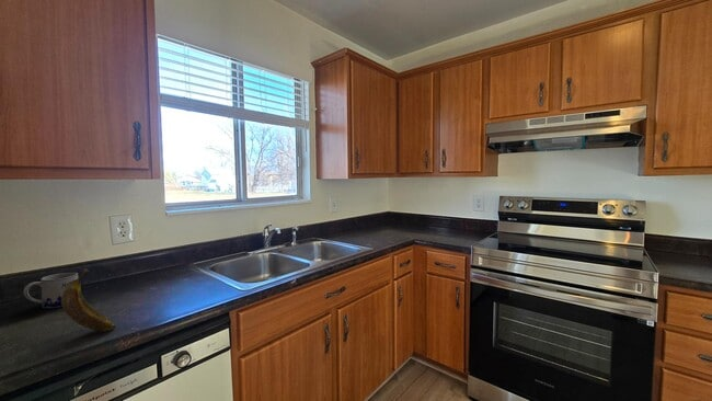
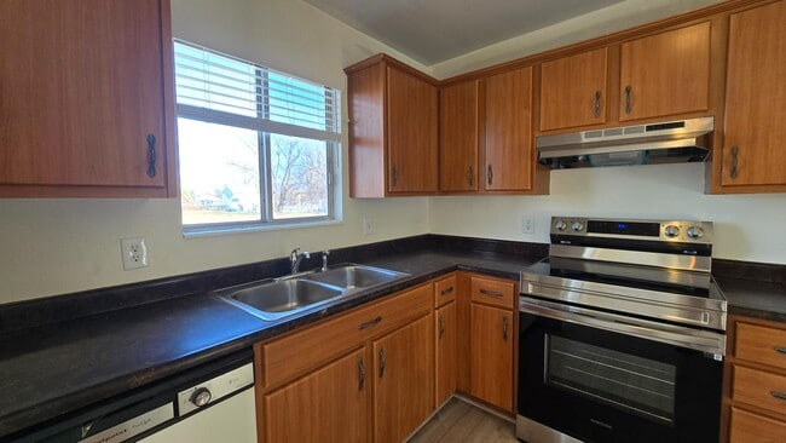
- mug [23,272,79,309]
- banana [61,267,116,332]
